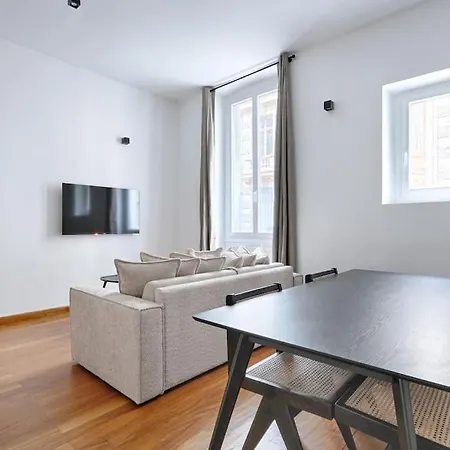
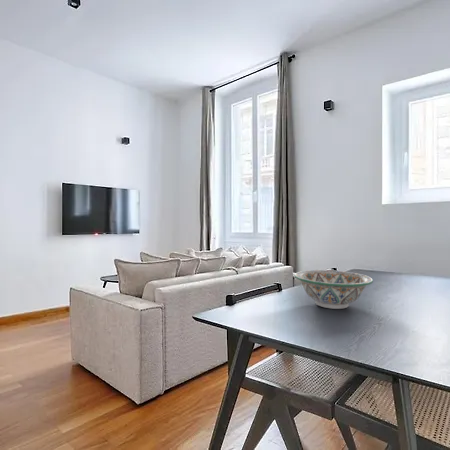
+ decorative bowl [294,269,374,310]
